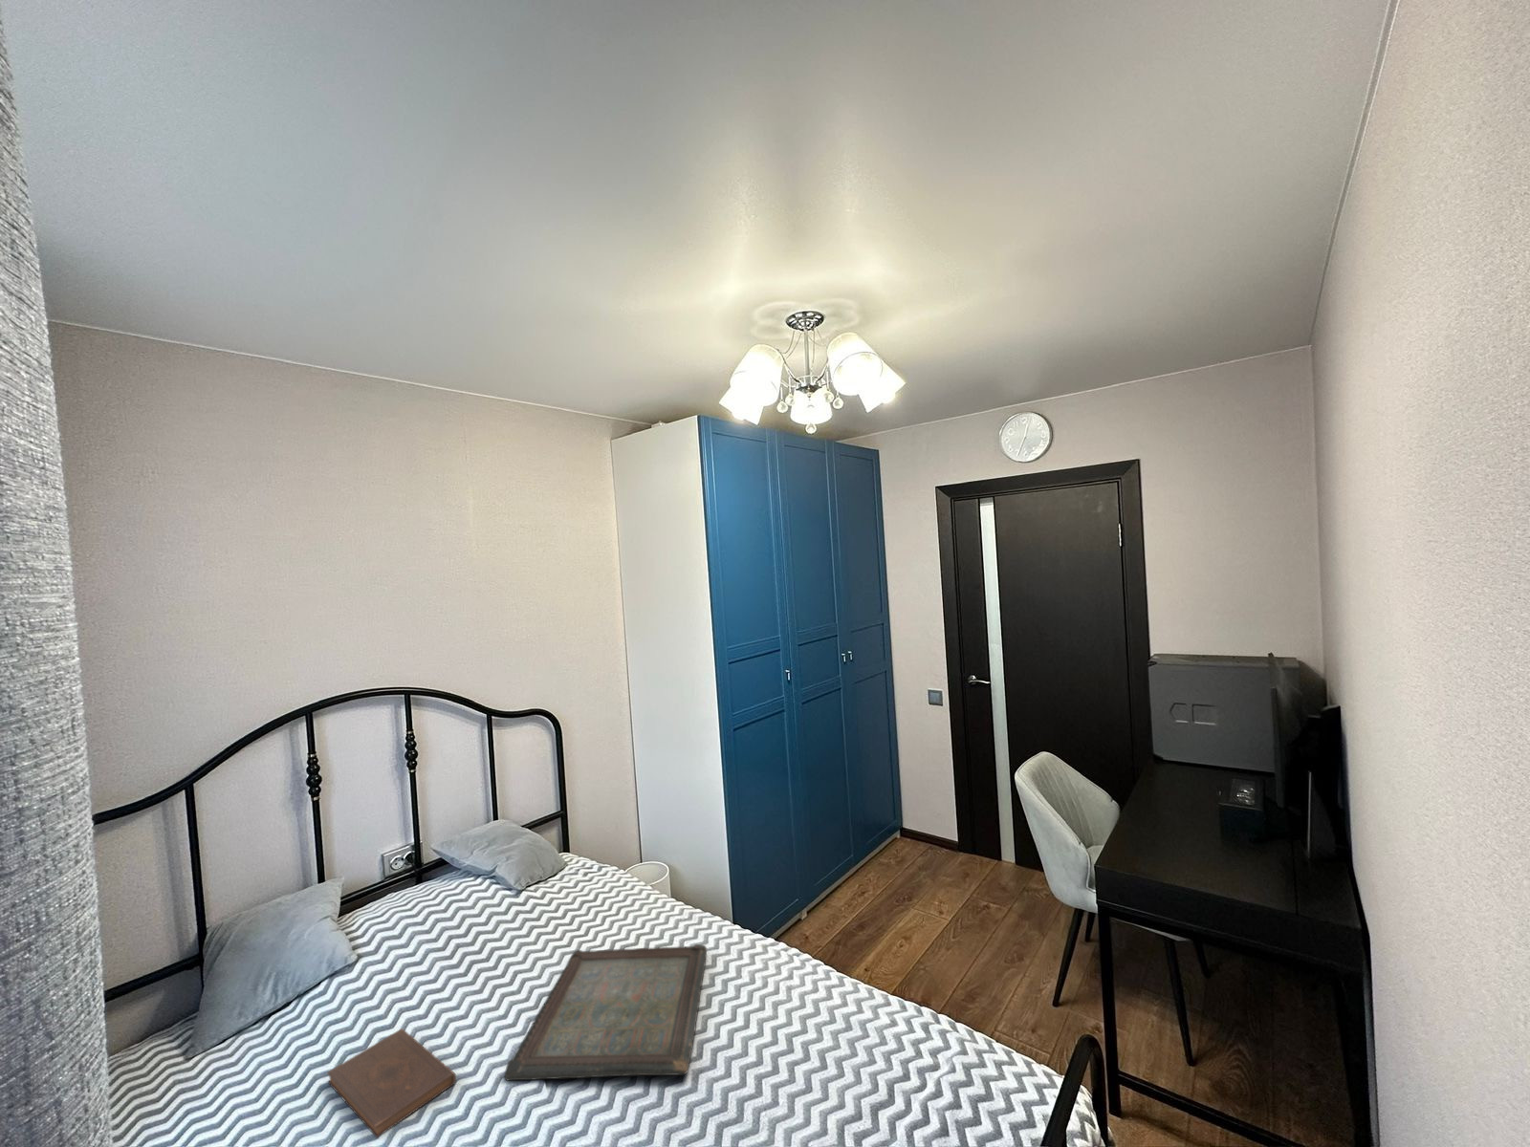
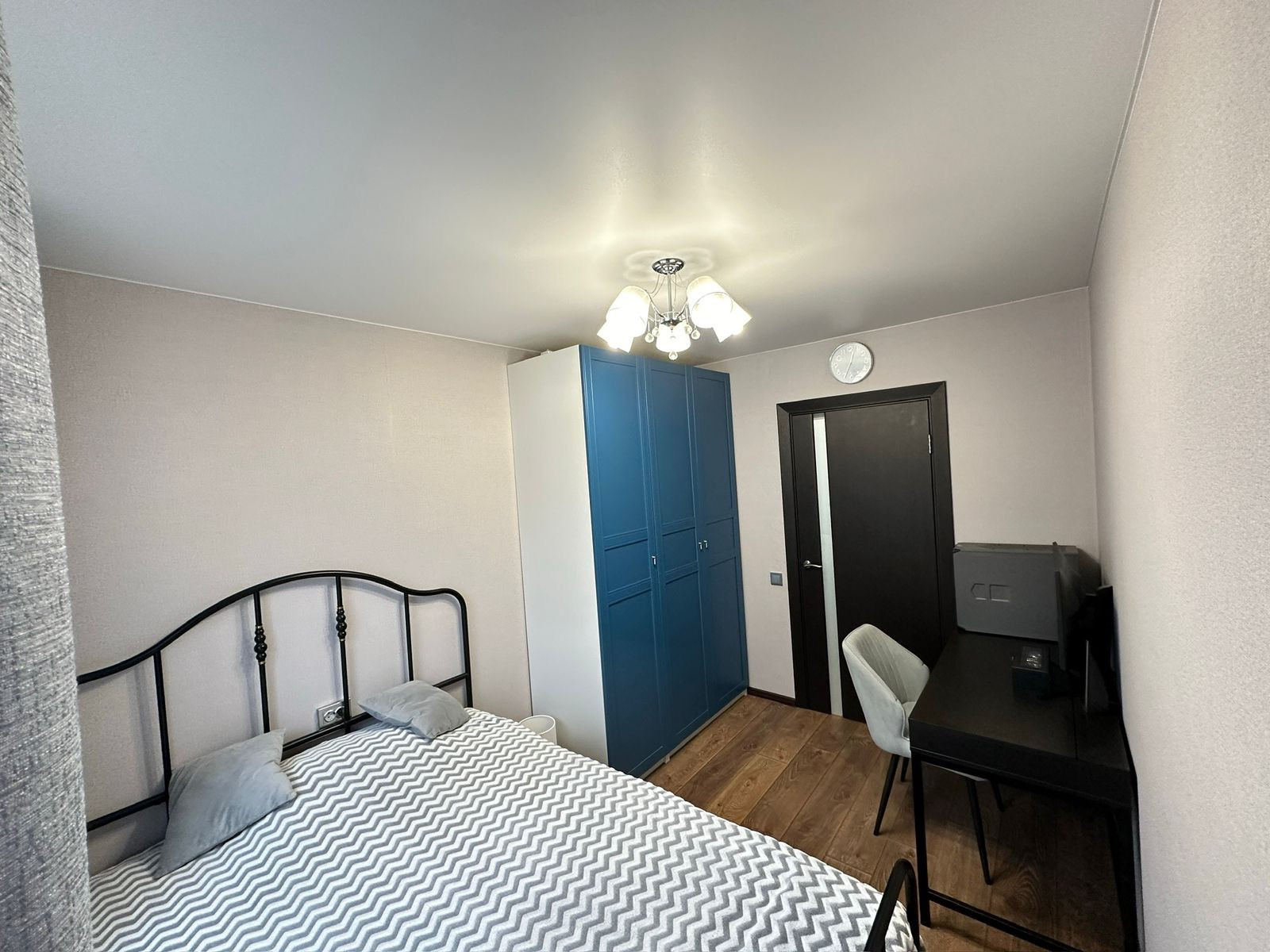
- serving tray [504,943,707,1082]
- book [326,1028,457,1139]
